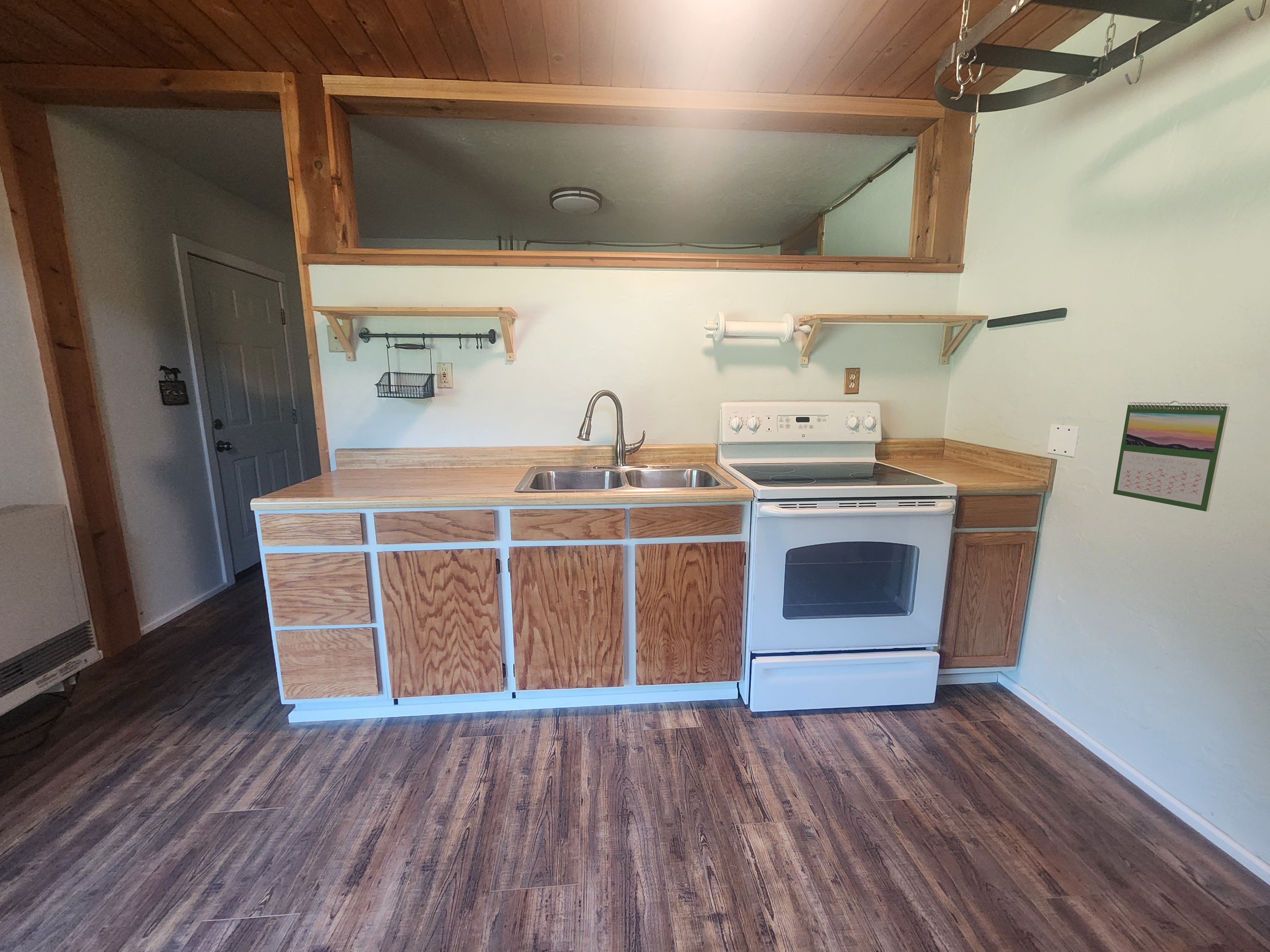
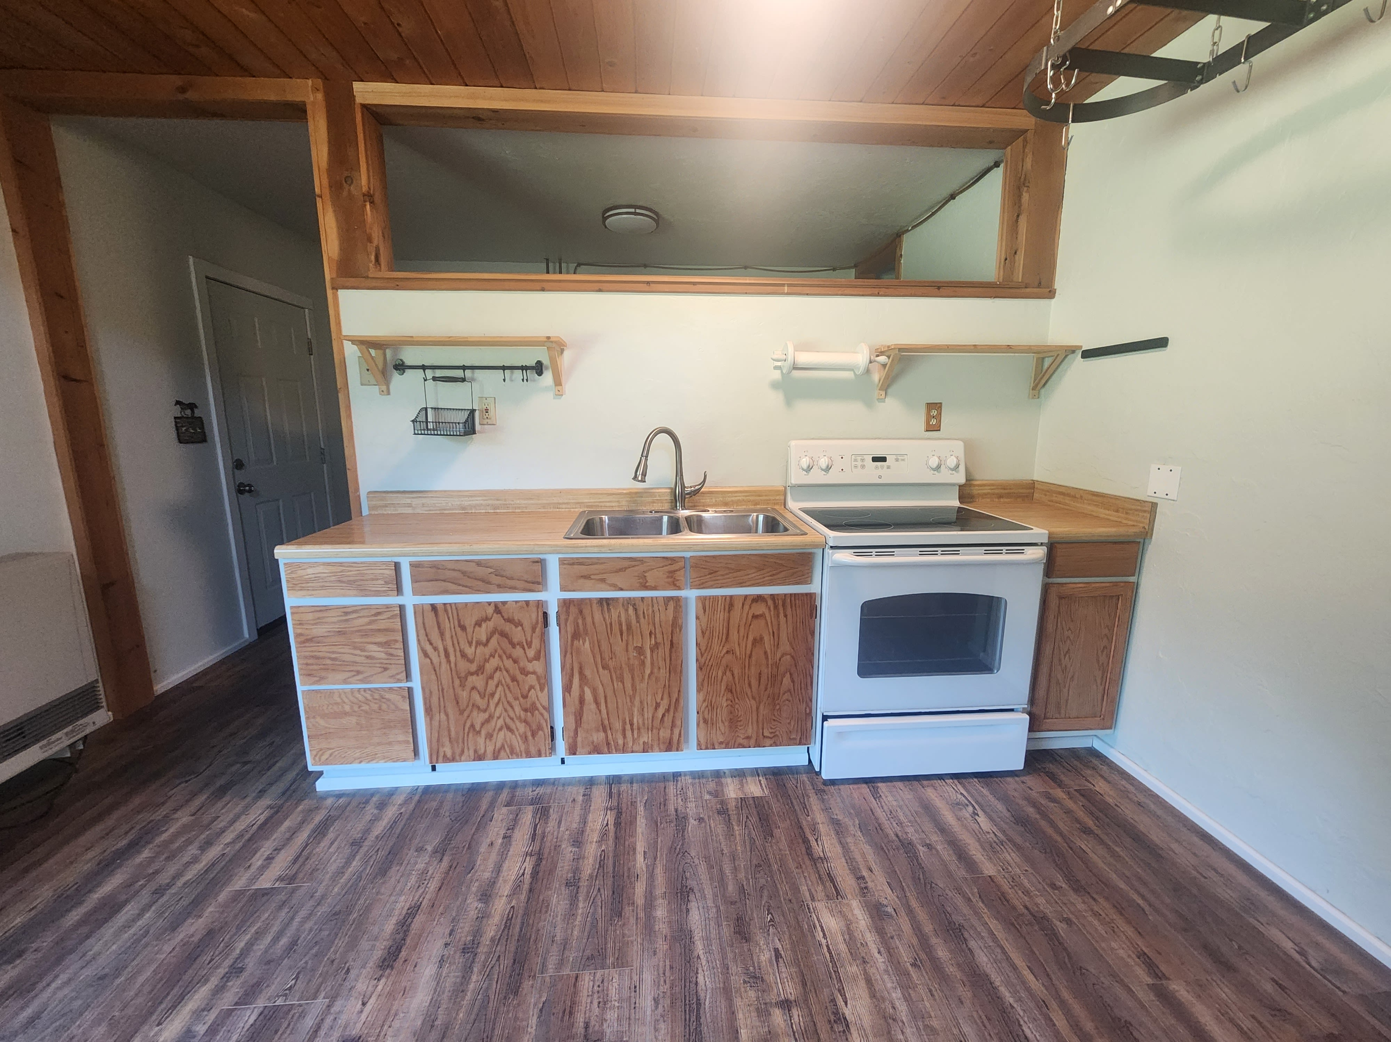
- calendar [1113,400,1230,512]
